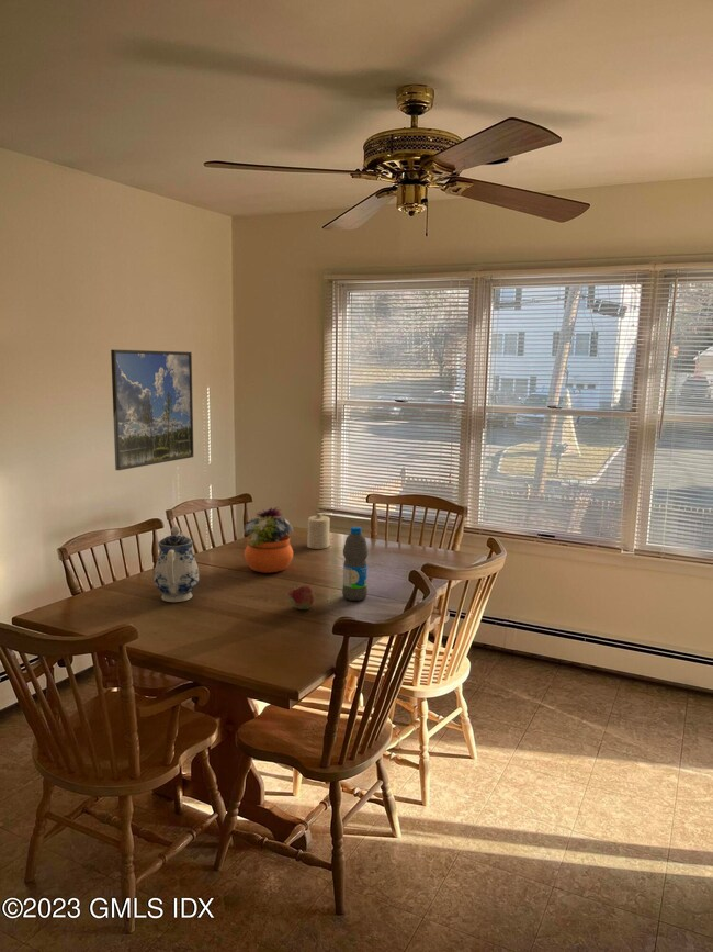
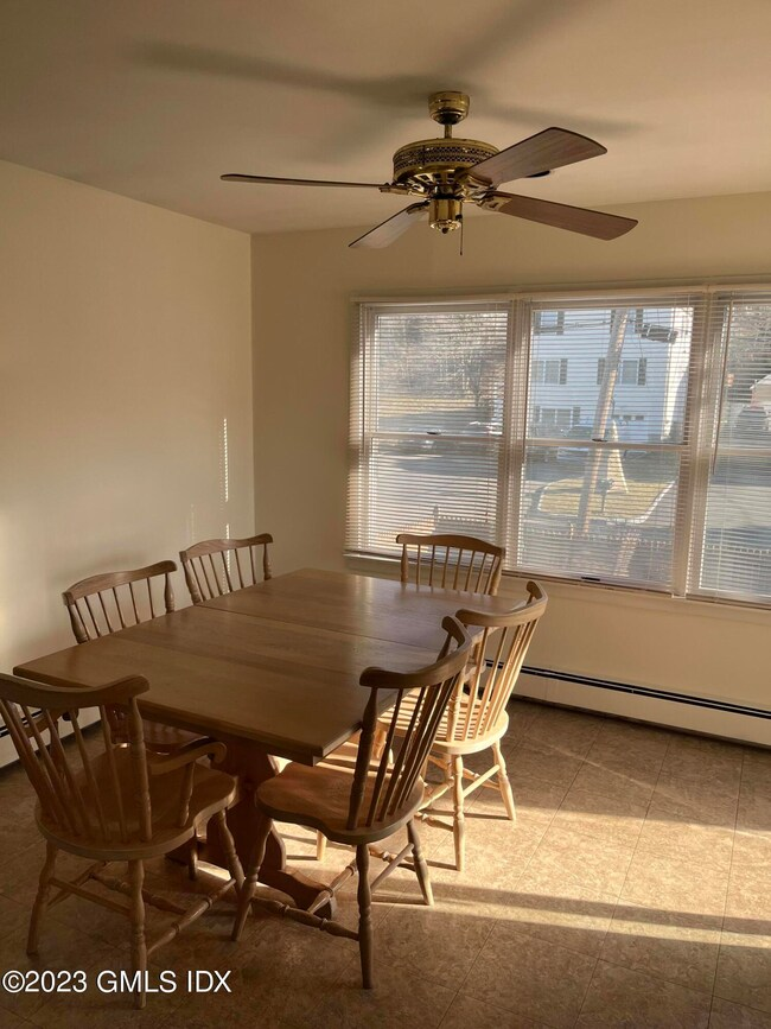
- candle [306,513,331,550]
- water bottle [341,526,370,602]
- flower arrangement [242,506,294,574]
- fruit [287,584,315,611]
- teapot [152,525,201,603]
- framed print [110,349,194,471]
